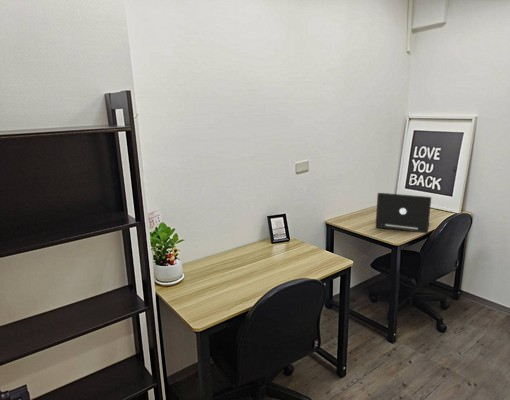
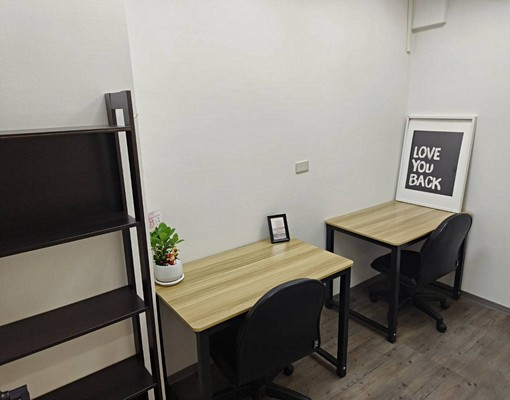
- laptop [375,192,432,234]
